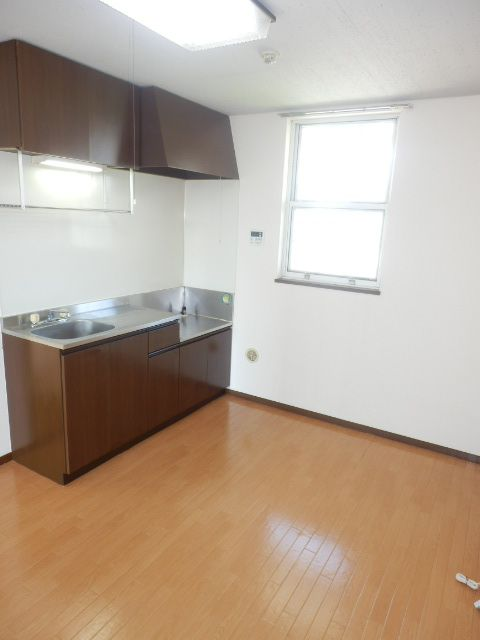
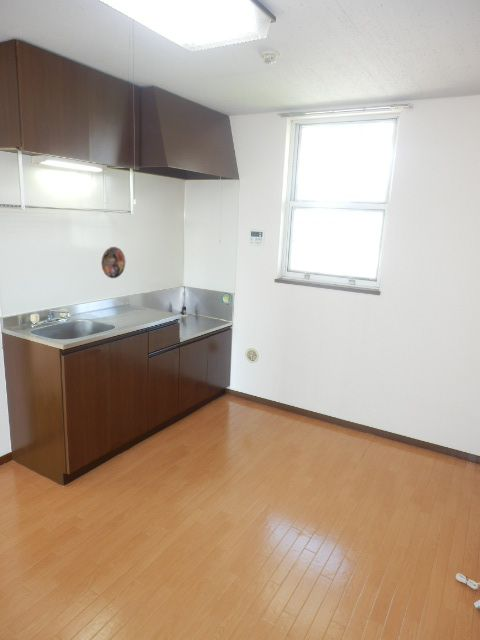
+ decorative plate [100,246,126,279]
